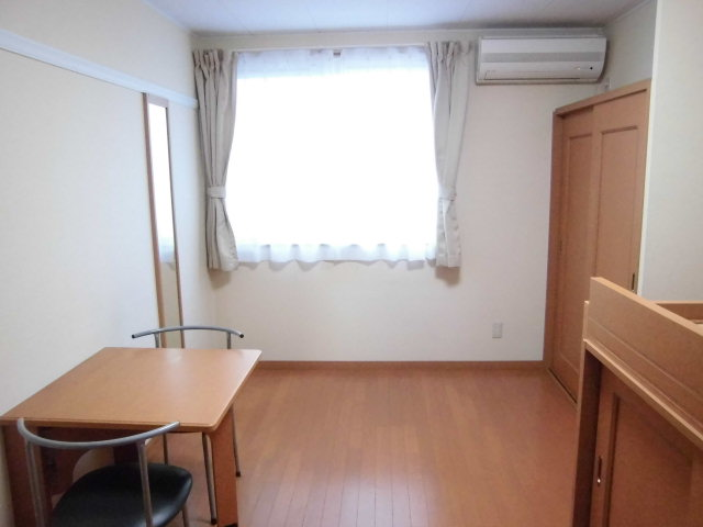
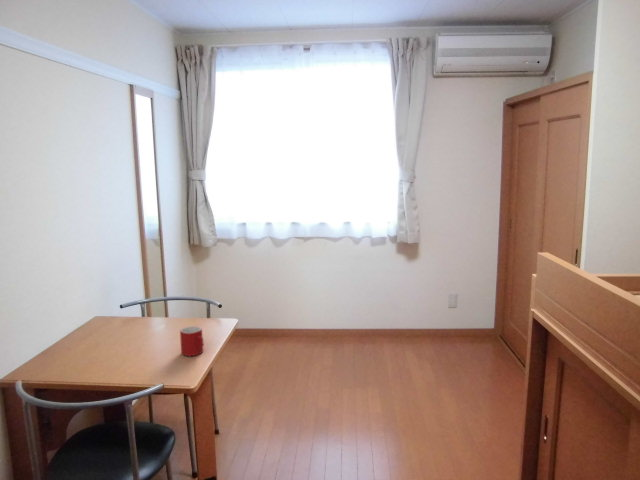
+ mug [179,325,205,357]
